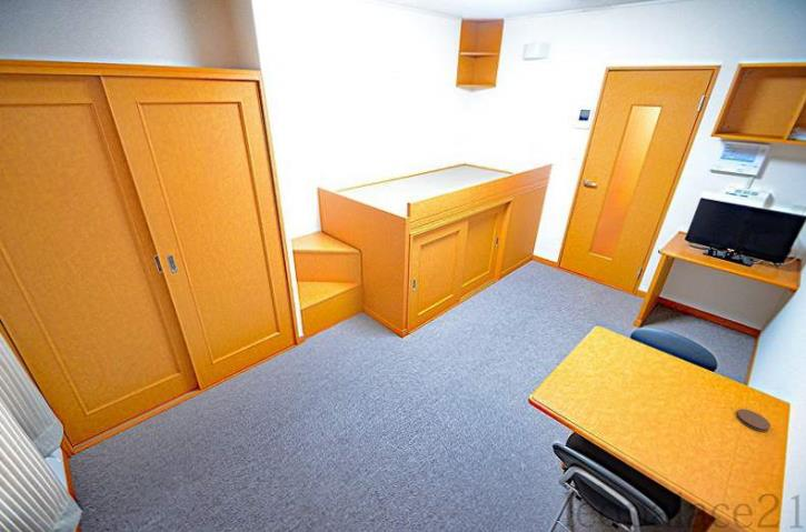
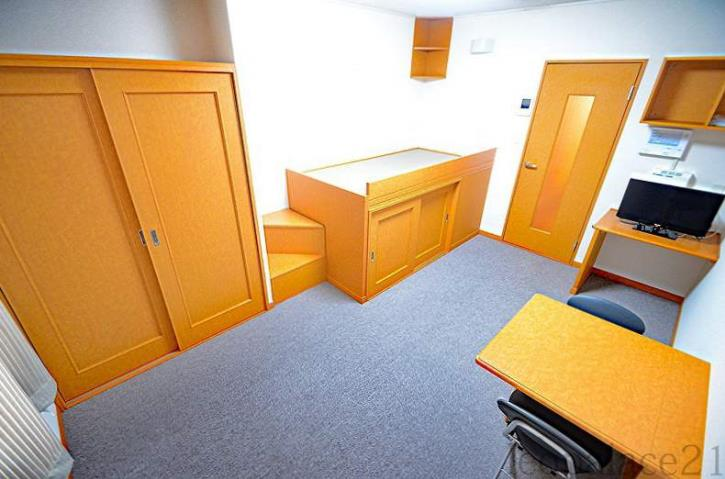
- coaster [735,408,772,433]
